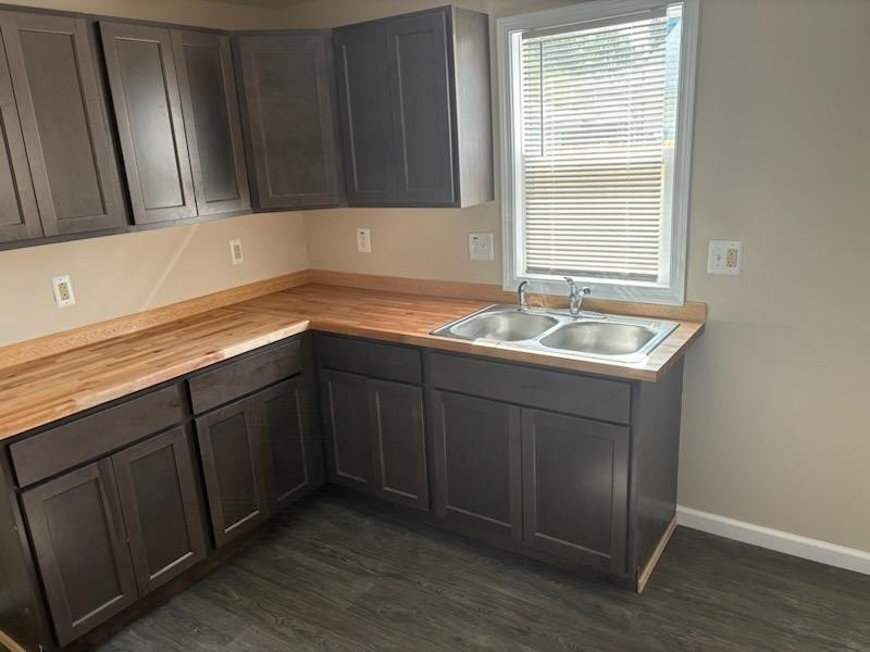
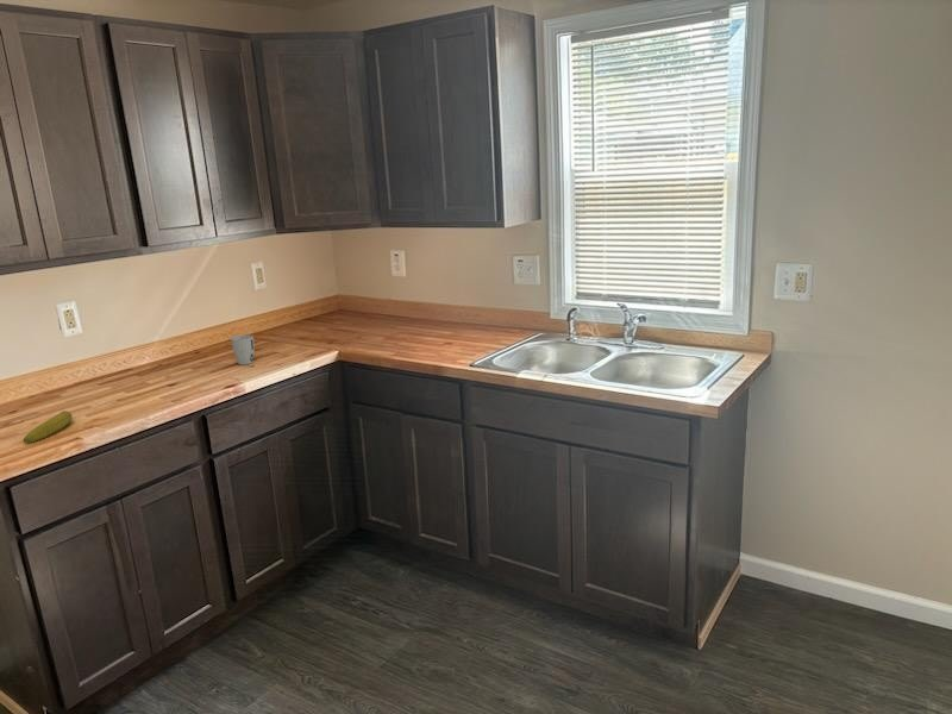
+ cup [230,333,256,367]
+ fruit [21,409,74,444]
